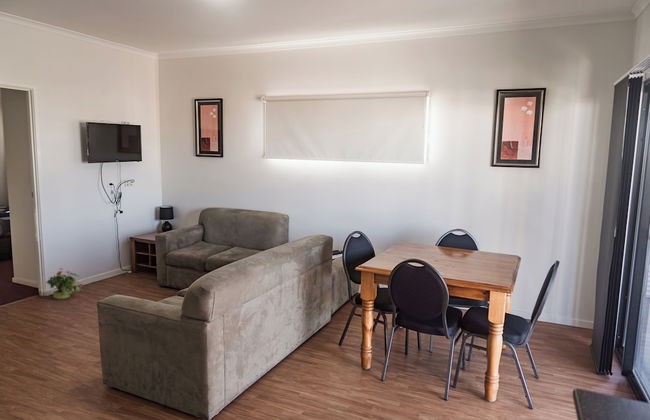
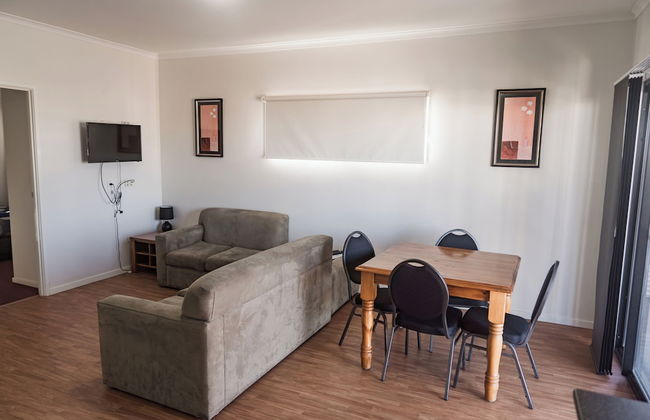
- potted plant [45,267,84,300]
